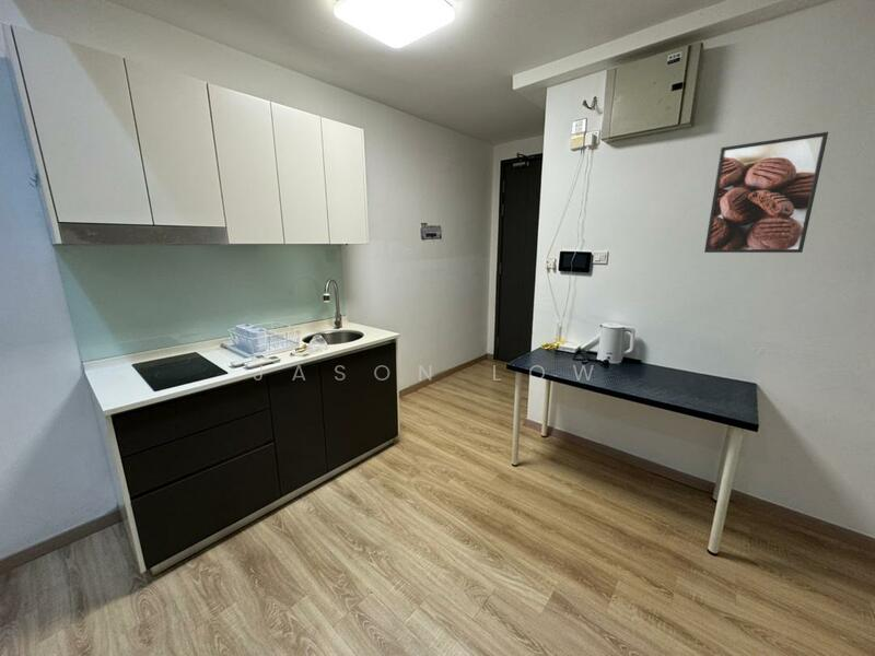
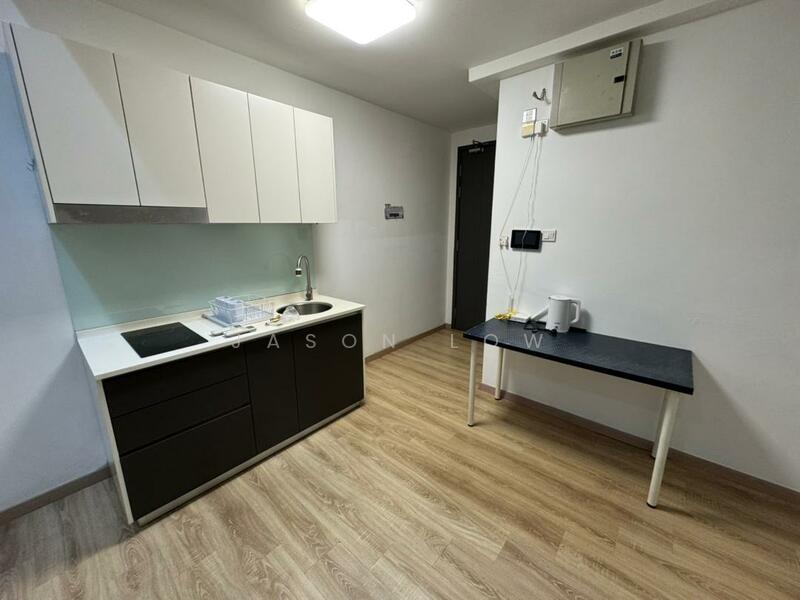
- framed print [703,131,829,254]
